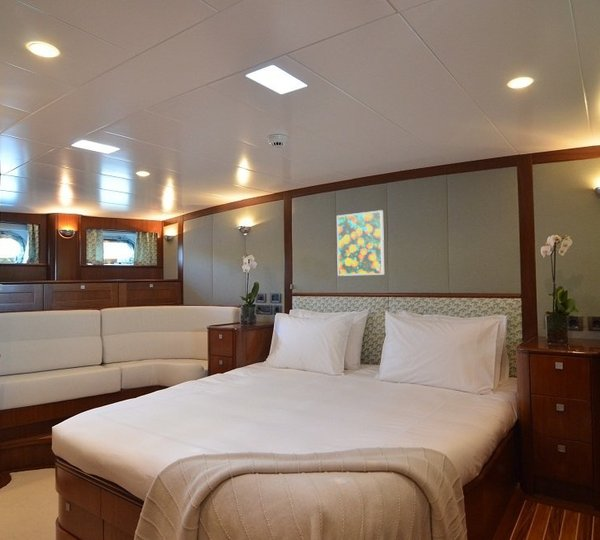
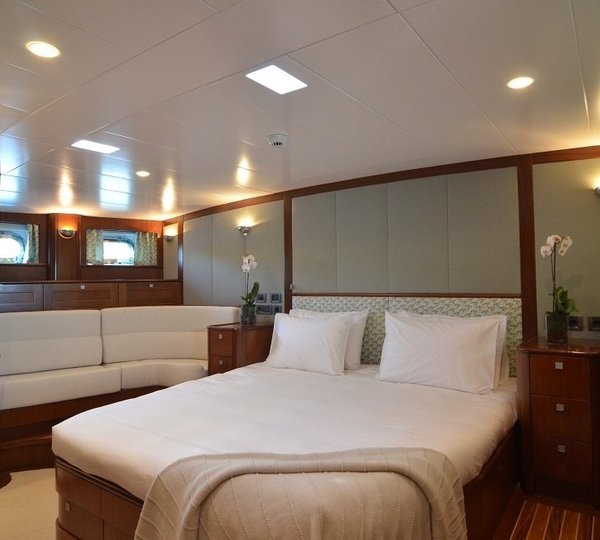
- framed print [336,209,385,277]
